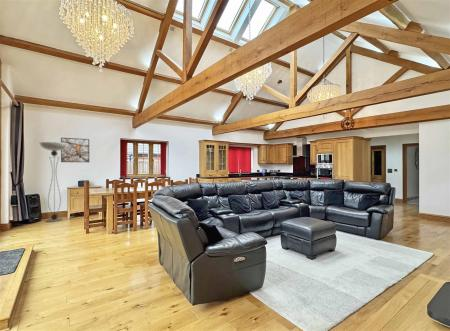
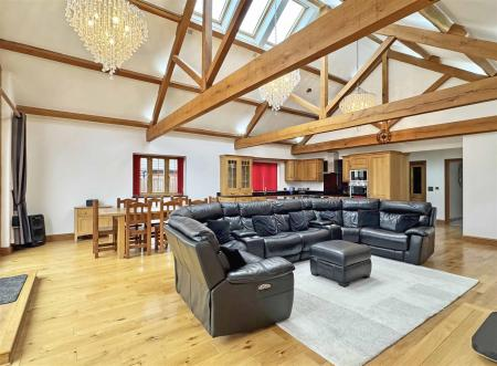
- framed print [60,137,90,163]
- floor lamp [39,141,68,223]
